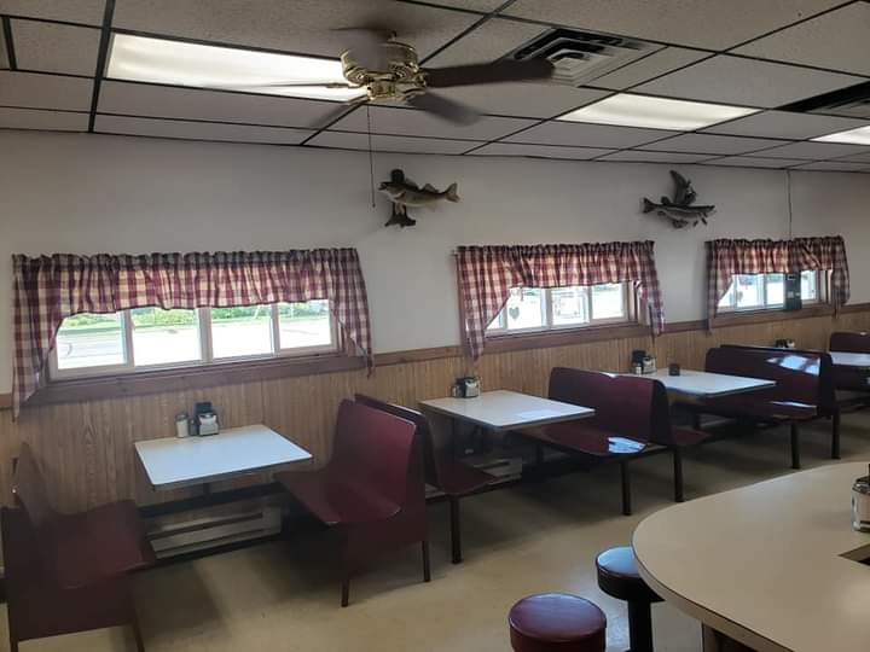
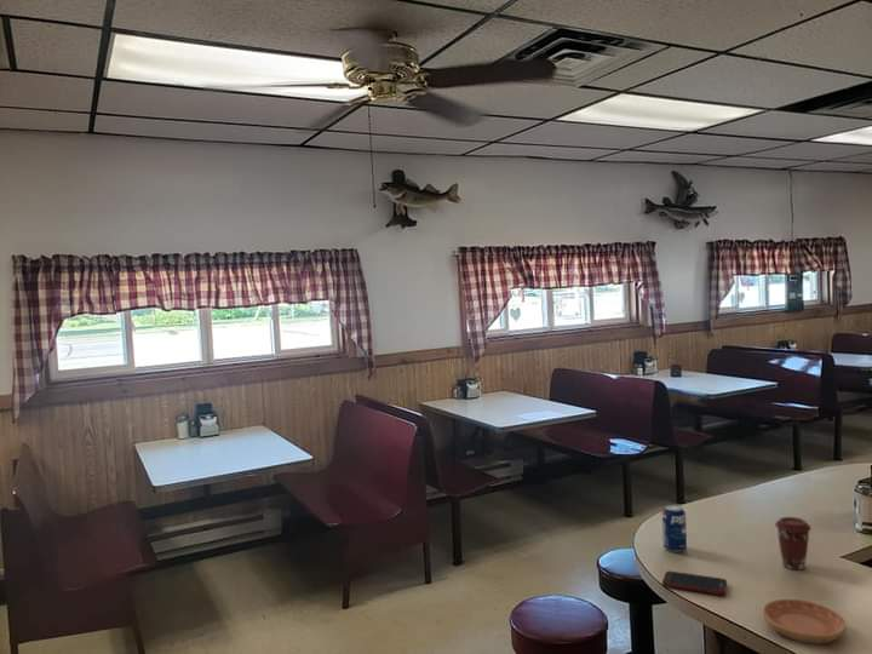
+ beverage can [661,504,688,553]
+ cell phone [661,570,728,596]
+ coffee cup [774,516,813,570]
+ saucer [762,598,848,644]
